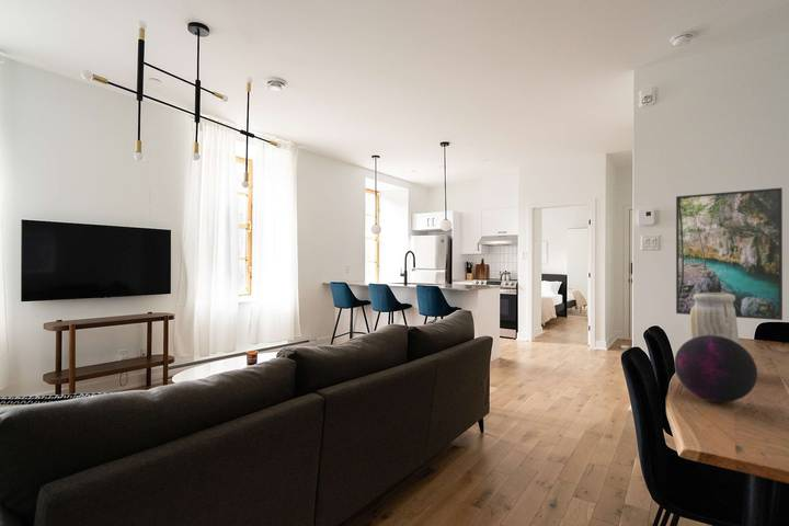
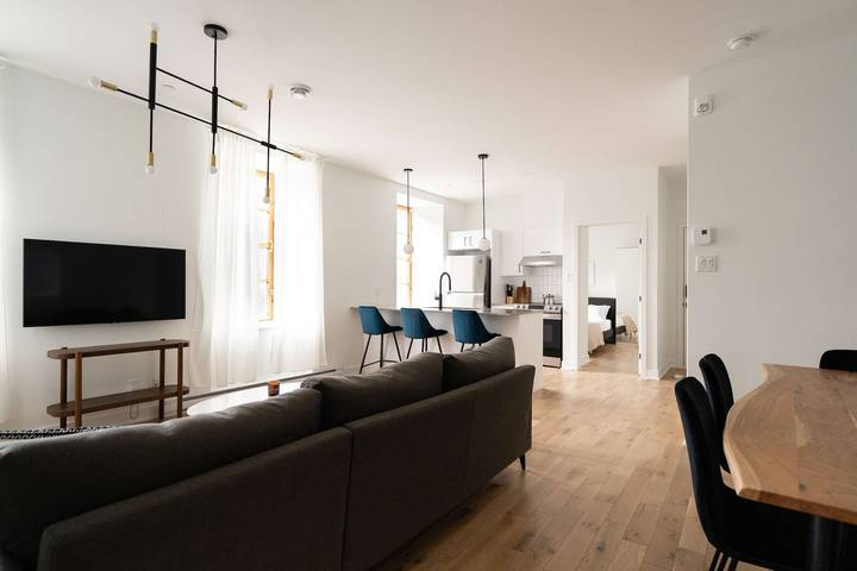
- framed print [675,186,784,321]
- vase [689,293,740,344]
- decorative orb [673,335,758,403]
